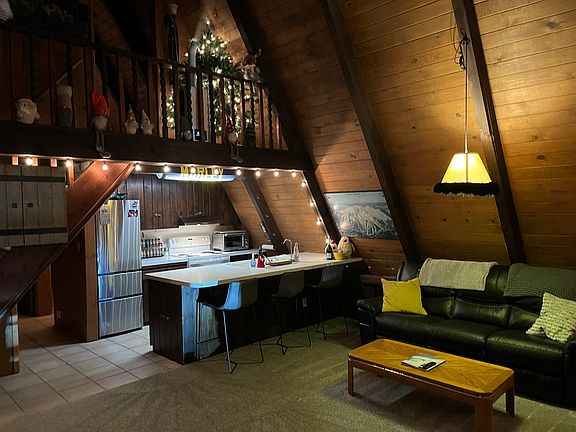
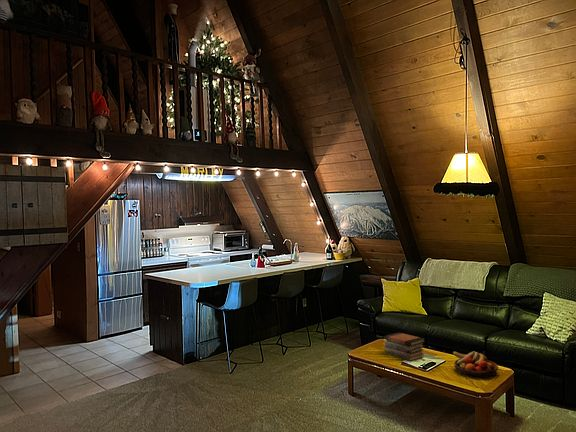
+ fruit bowl [452,350,499,379]
+ book stack [383,332,426,362]
